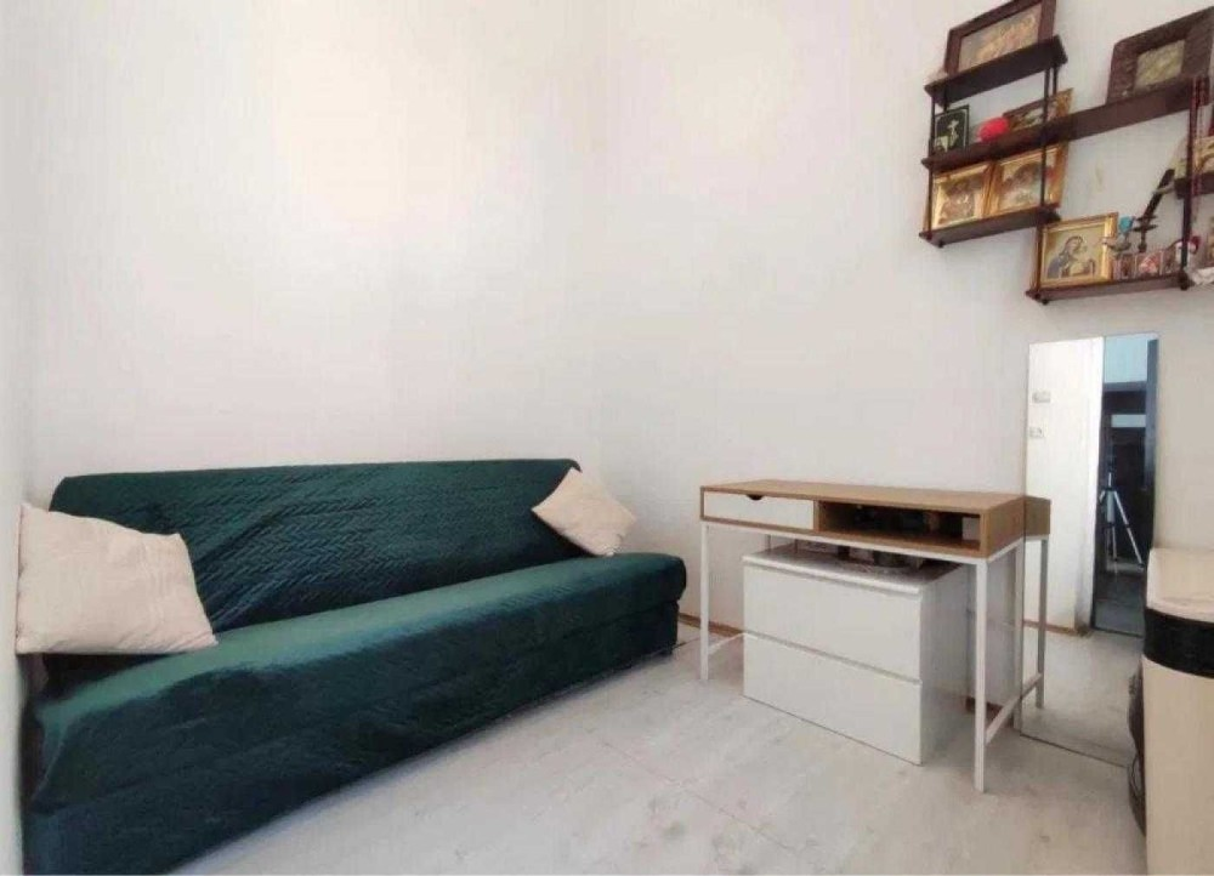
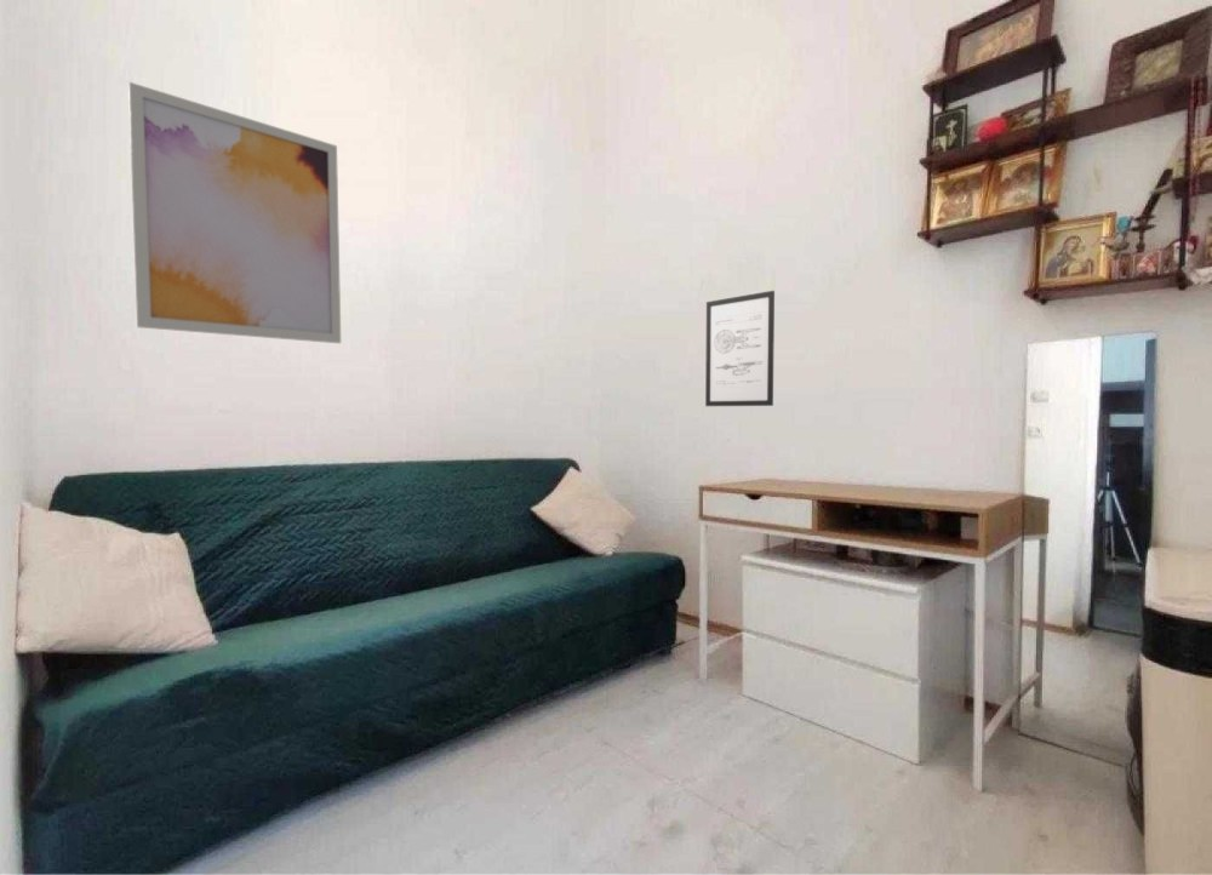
+ wall art [127,81,342,344]
+ wall art [704,290,776,407]
